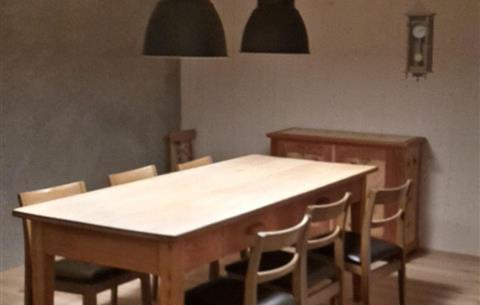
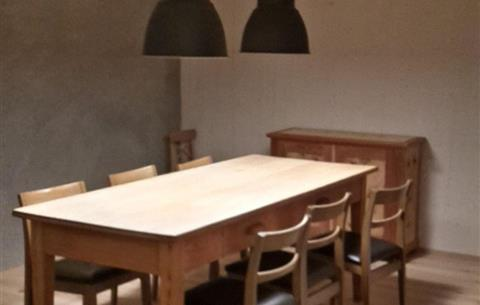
- pendulum clock [401,0,438,83]
